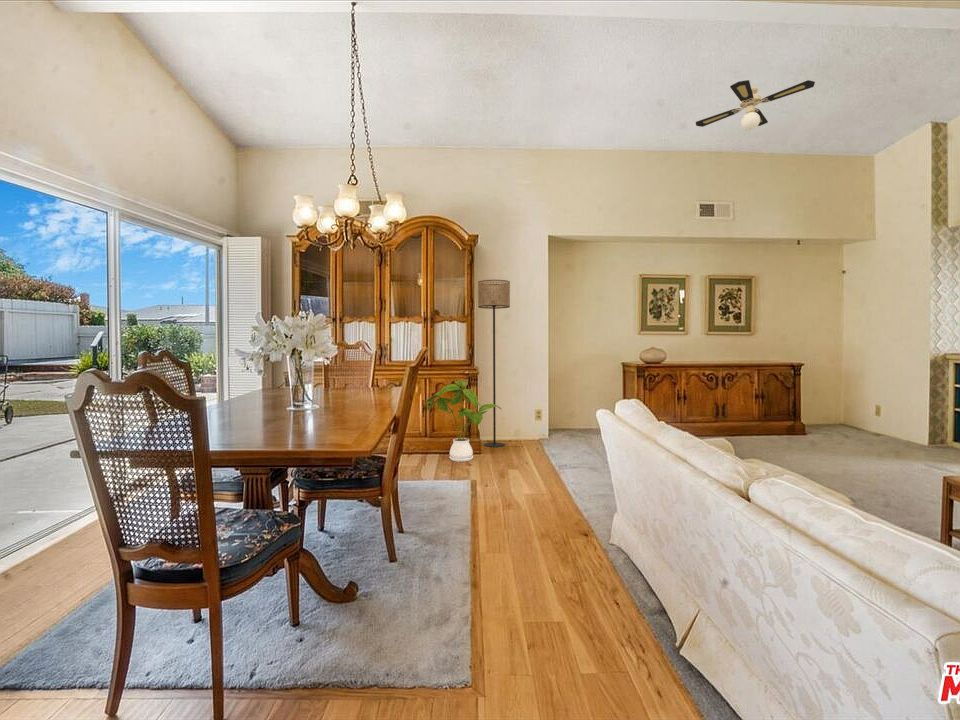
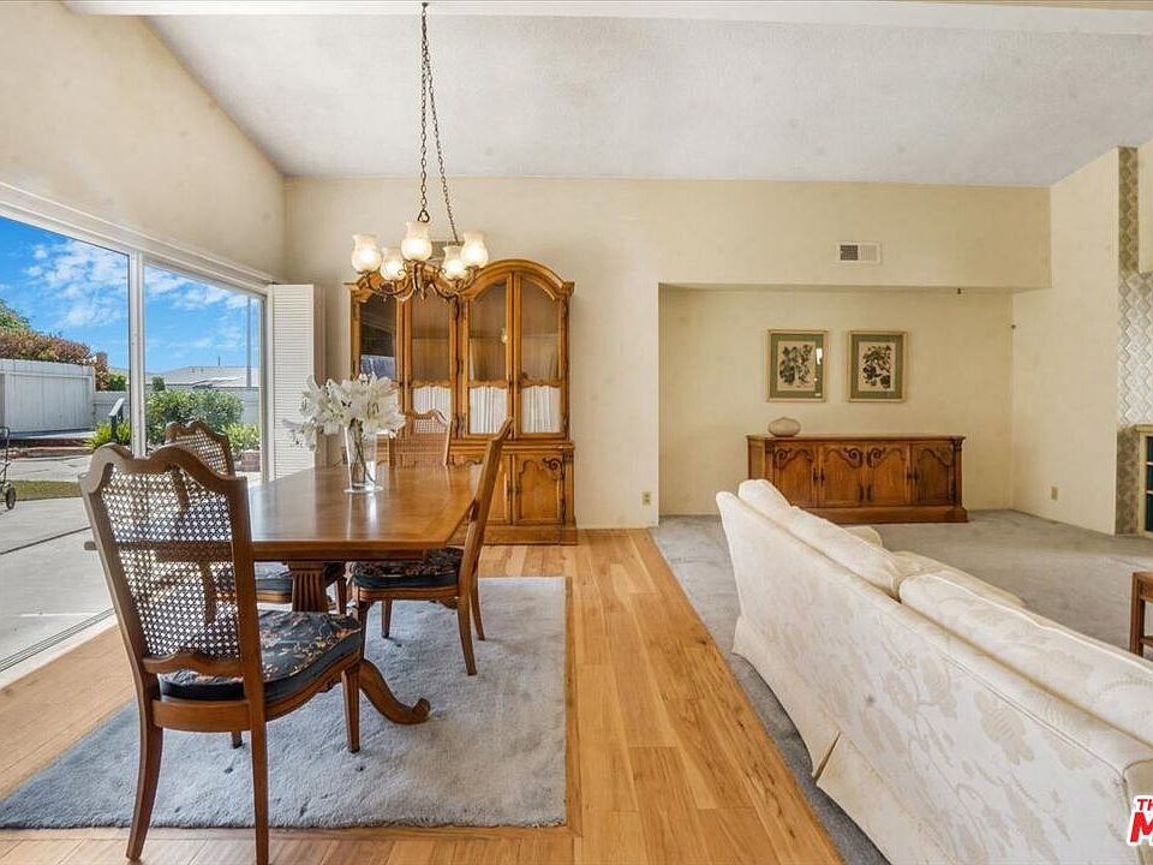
- house plant [424,379,502,463]
- floor lamp [477,279,511,448]
- ceiling fan [695,79,816,132]
